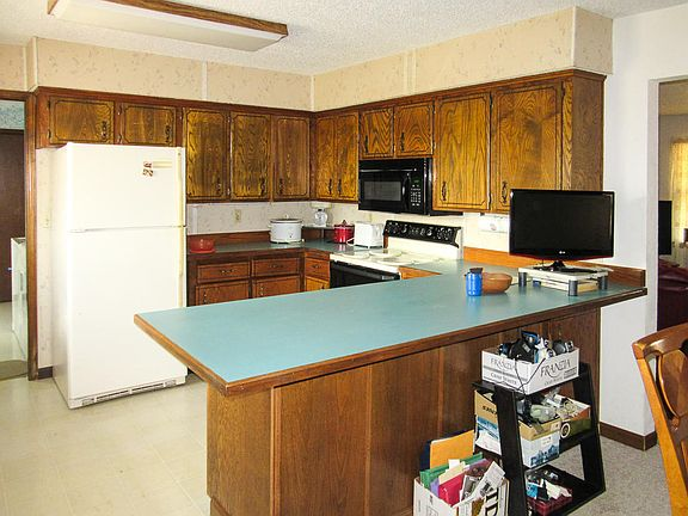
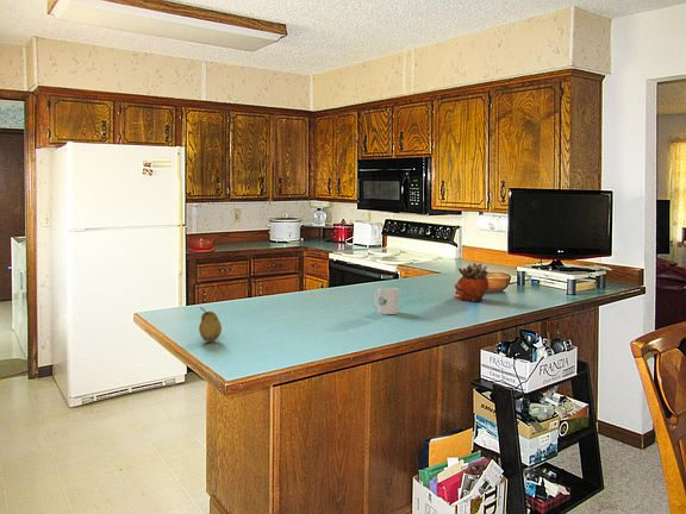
+ fruit [198,306,223,343]
+ succulent planter [454,262,491,302]
+ mug [373,287,400,315]
